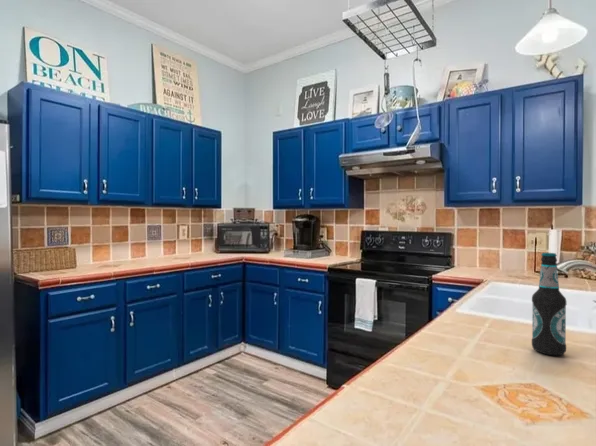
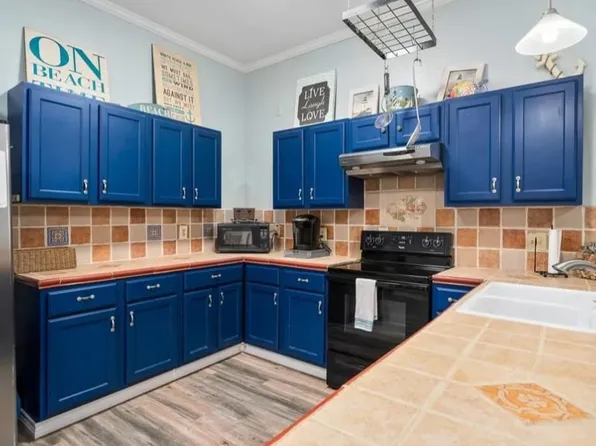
- bottle [531,252,567,356]
